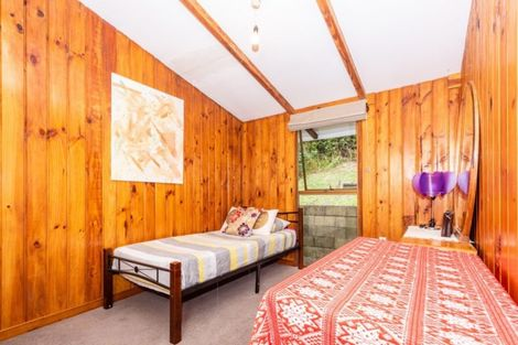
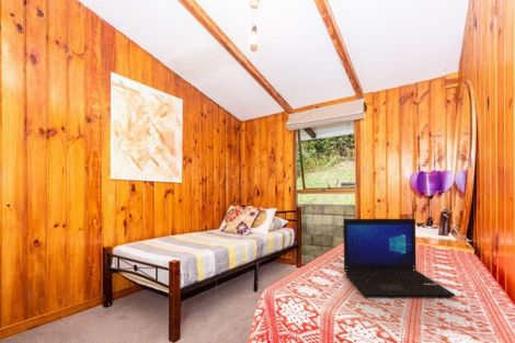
+ laptop [343,218,456,297]
